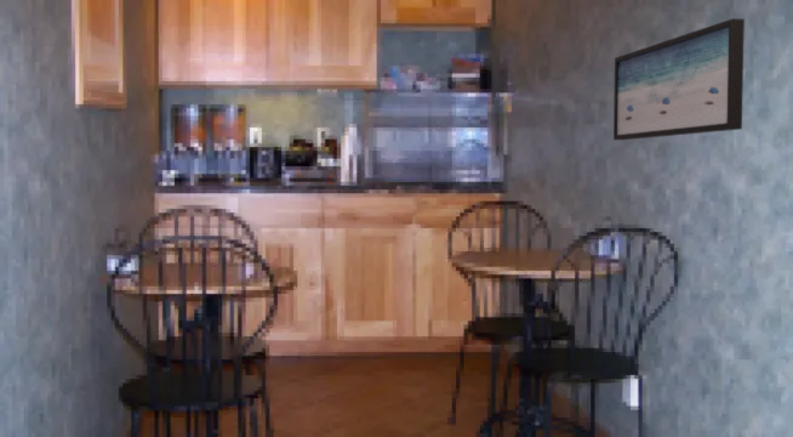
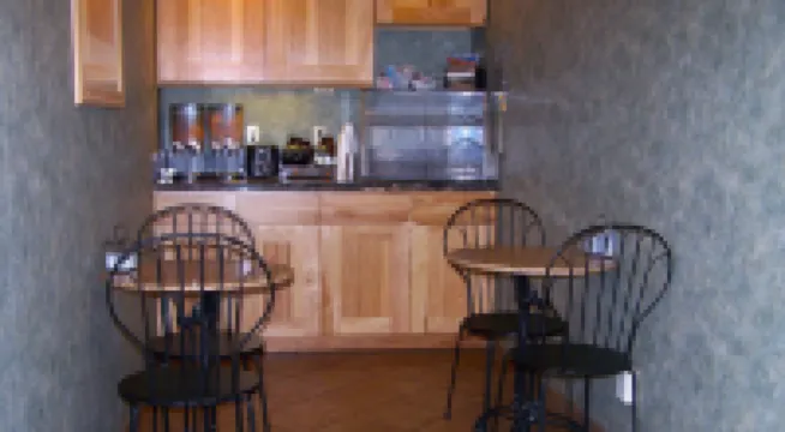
- wall art [612,17,746,141]
